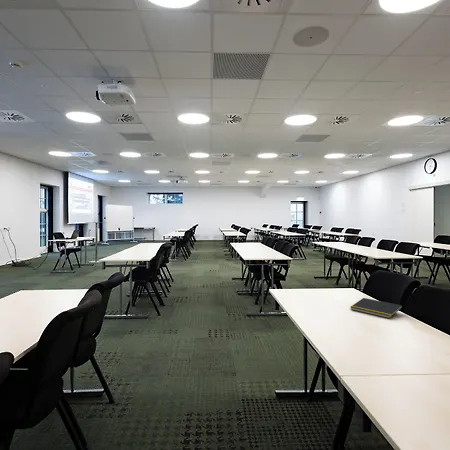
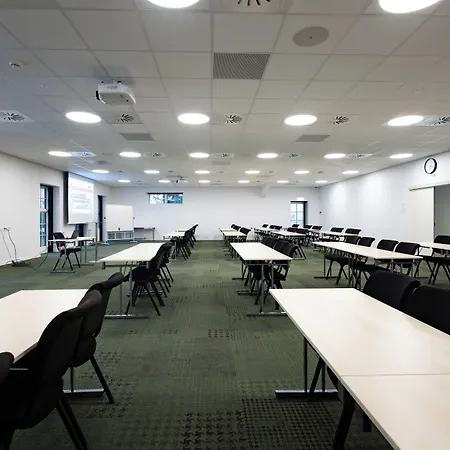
- notepad [350,297,403,319]
